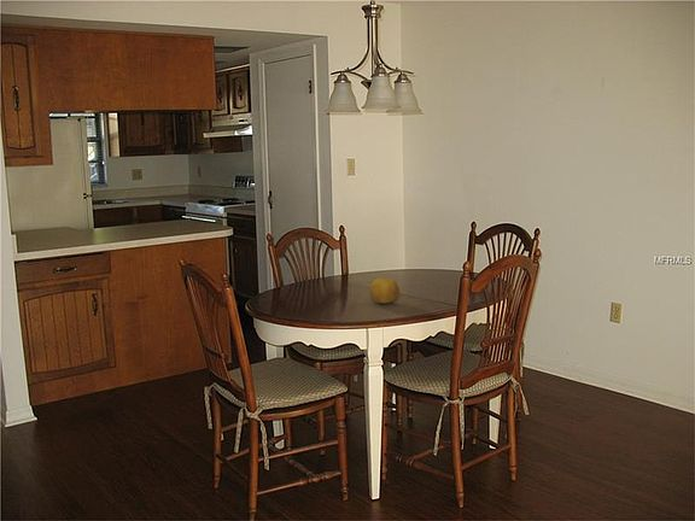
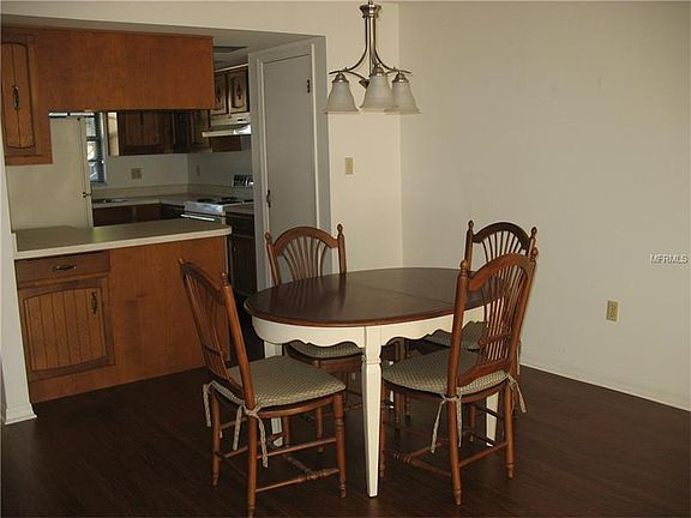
- fruit [368,276,401,305]
